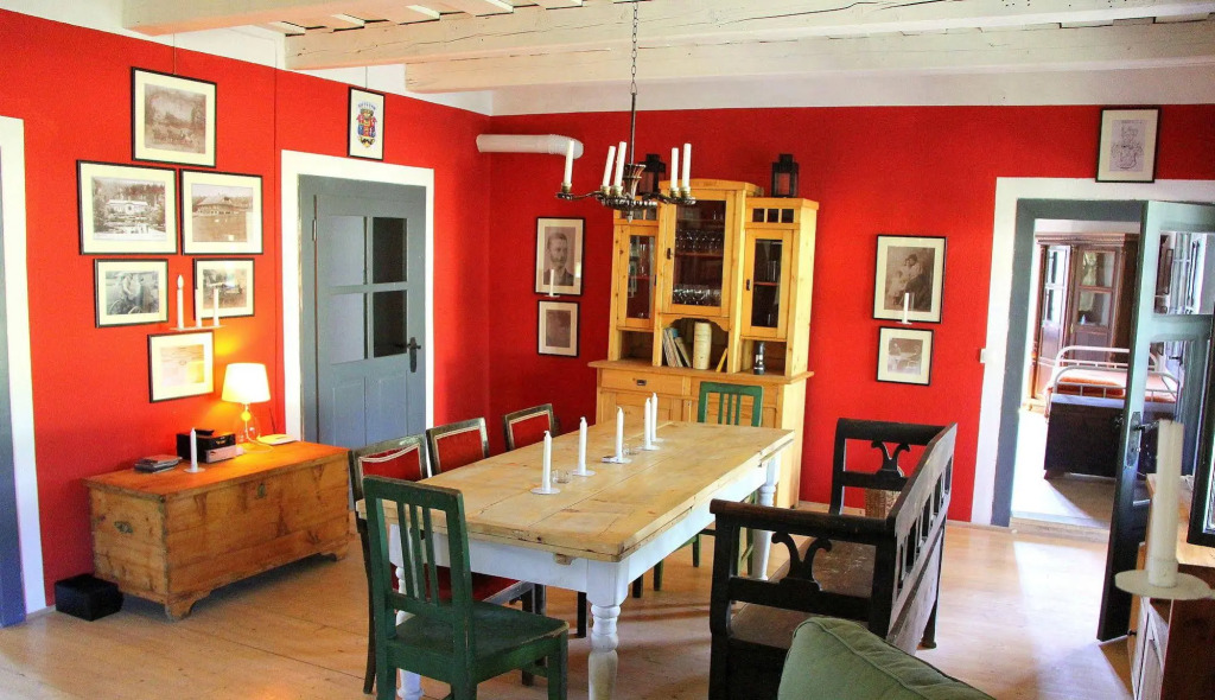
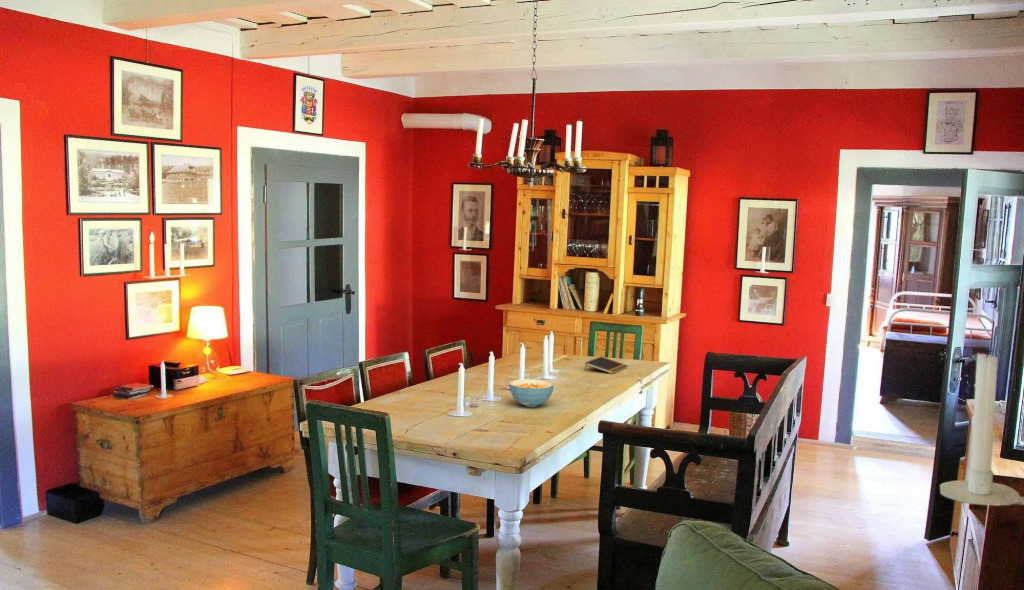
+ cereal bowl [508,378,555,408]
+ notepad [584,356,629,375]
